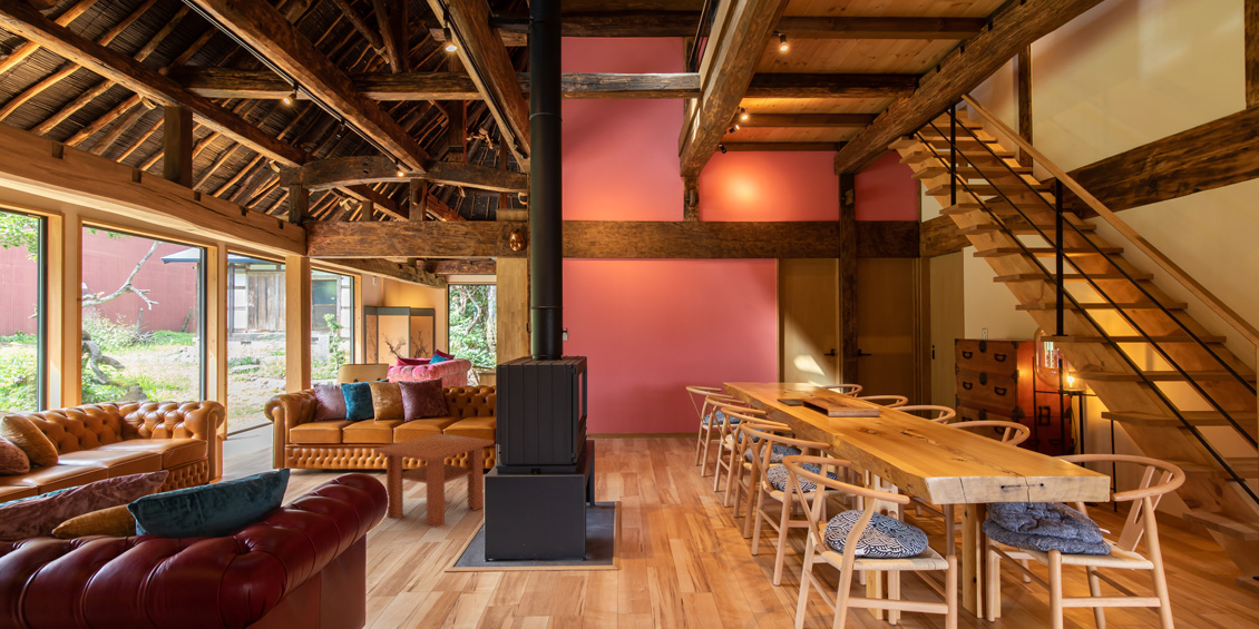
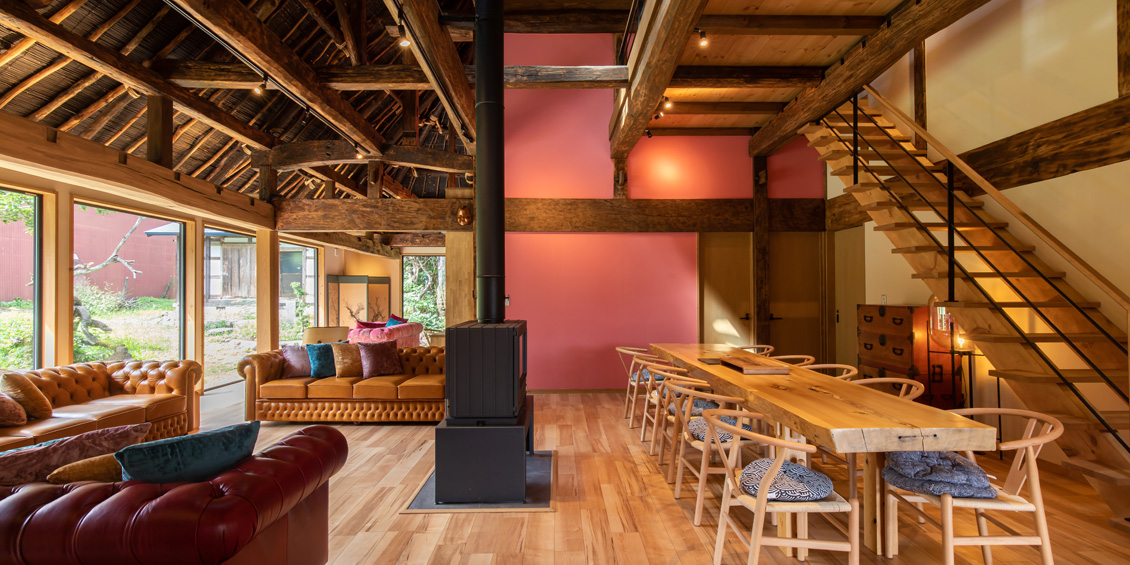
- coffee table [373,432,495,529]
